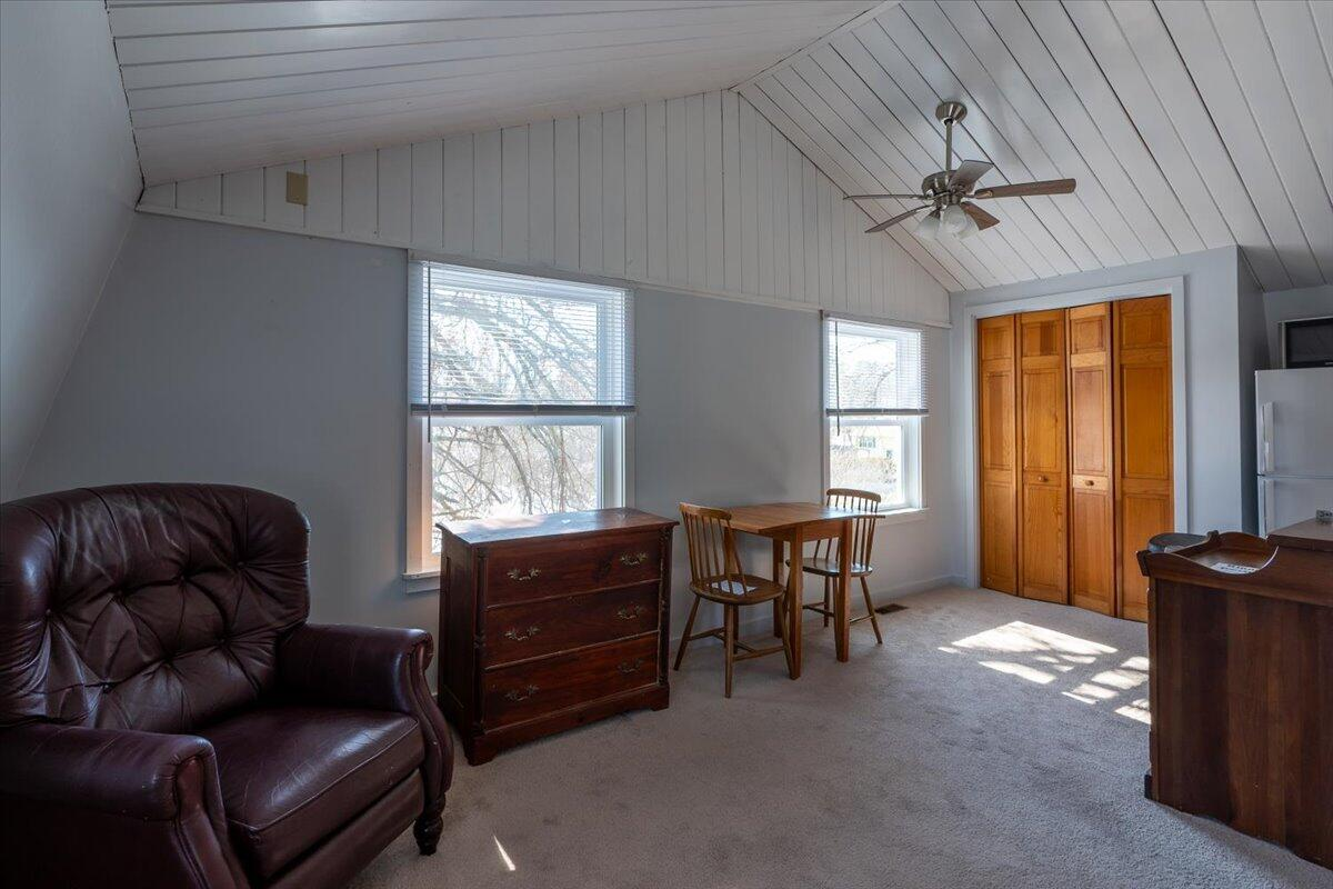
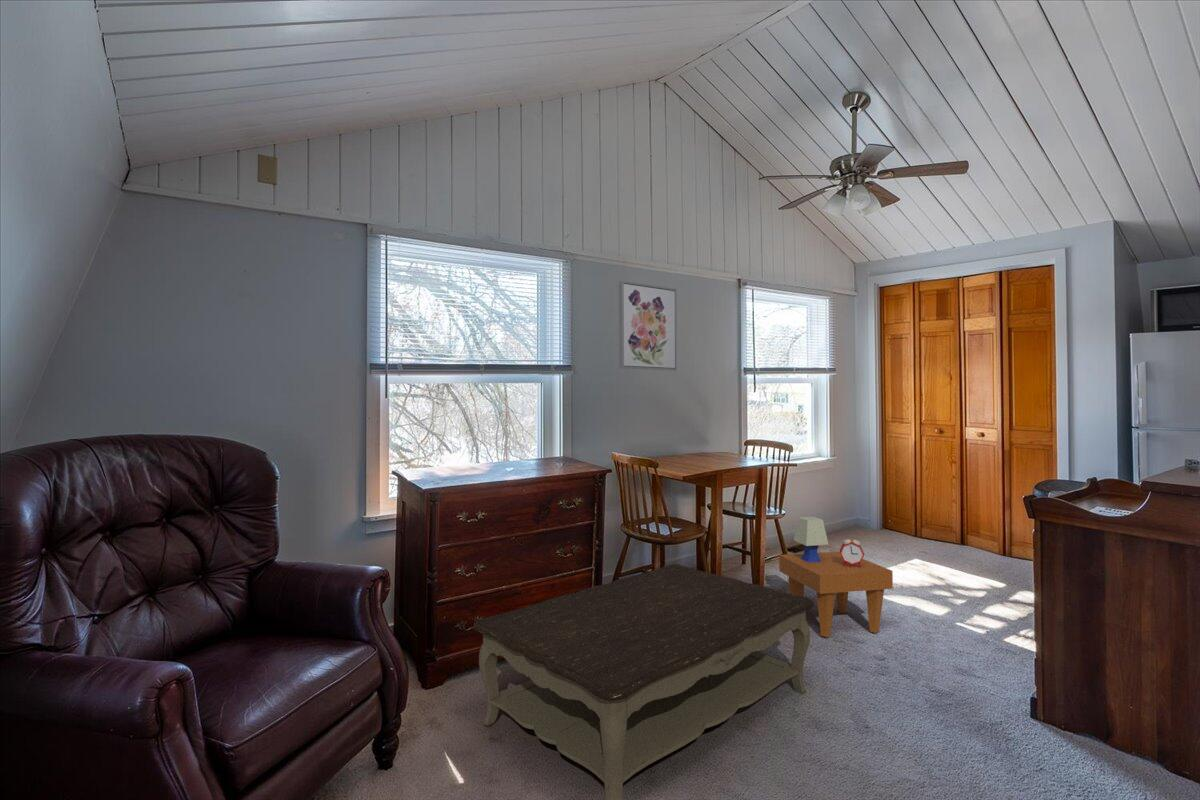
+ wall art [618,280,678,372]
+ coffee table [472,563,815,800]
+ side table [778,516,894,638]
